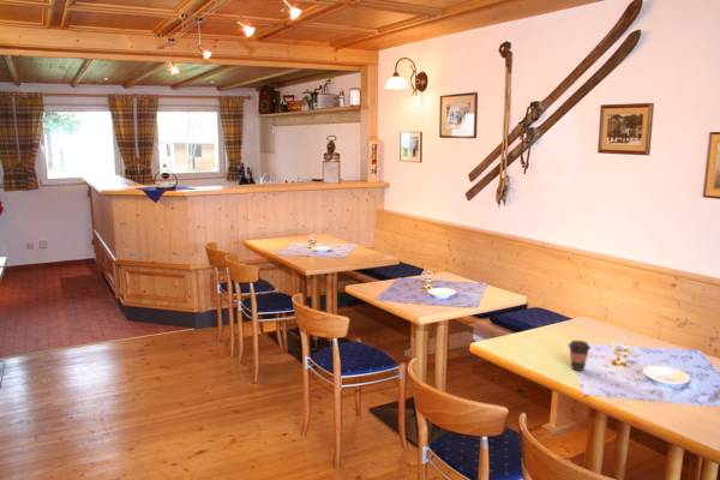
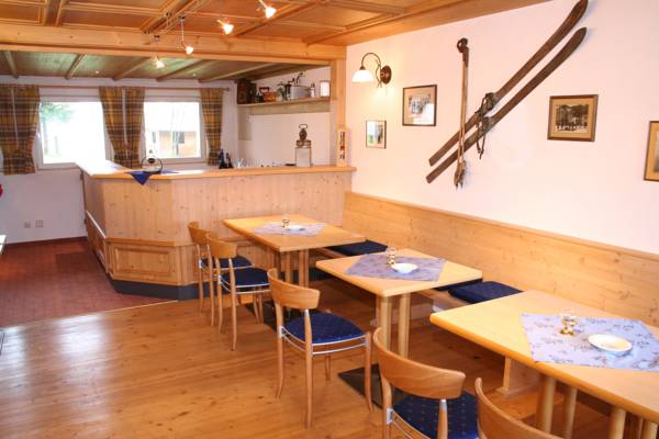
- coffee cup [568,340,592,372]
